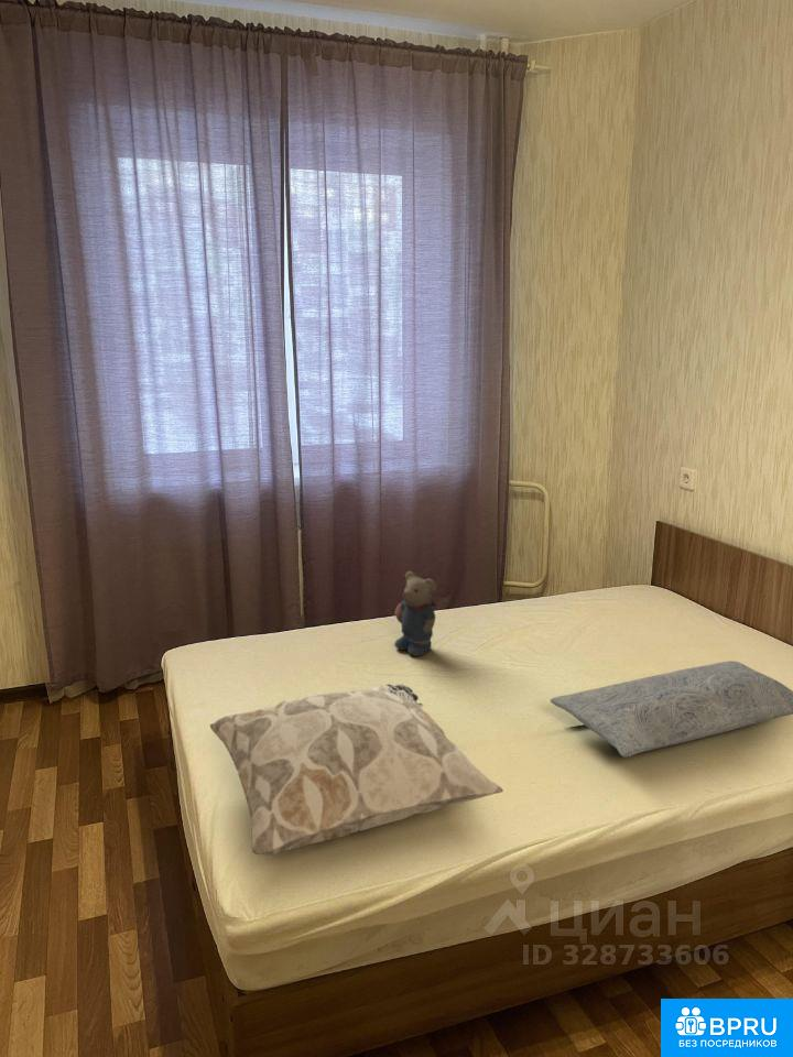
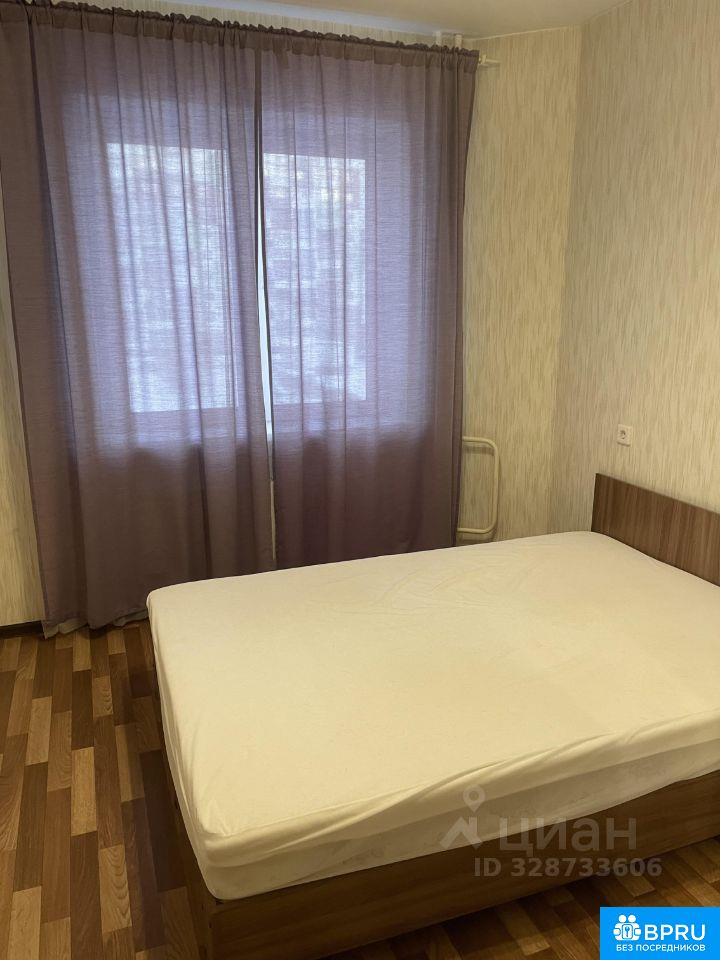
- decorative pillow [209,683,504,857]
- teddy bear [393,570,438,657]
- pillow [550,660,793,759]
